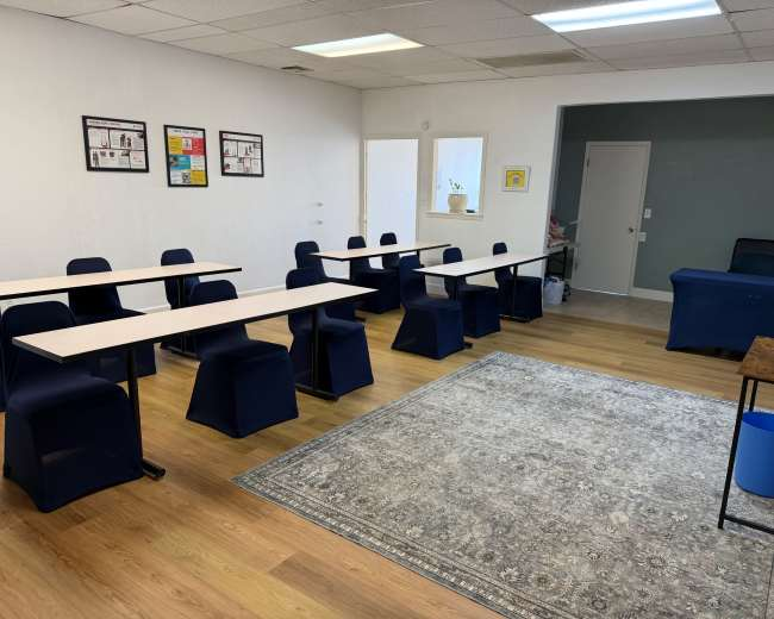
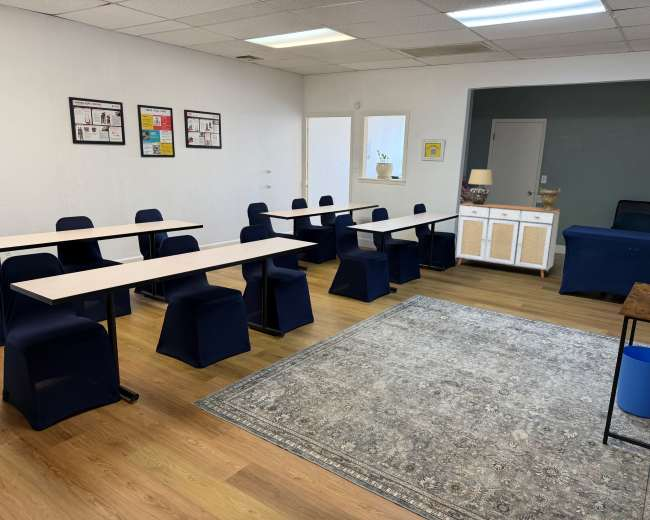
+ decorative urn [538,187,562,210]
+ table lamp [467,168,493,205]
+ sideboard [455,202,562,279]
